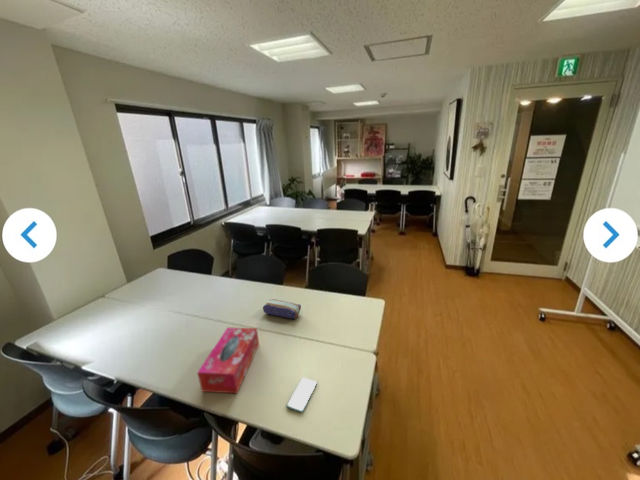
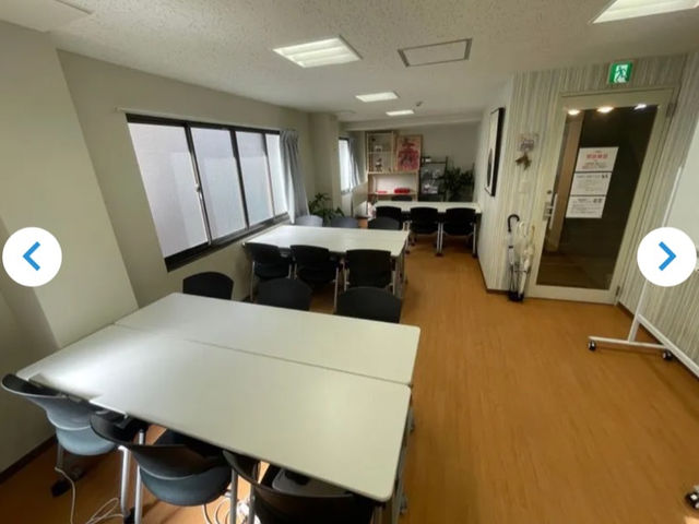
- pencil case [262,298,302,320]
- tissue box [196,326,260,395]
- smartphone [285,376,318,414]
